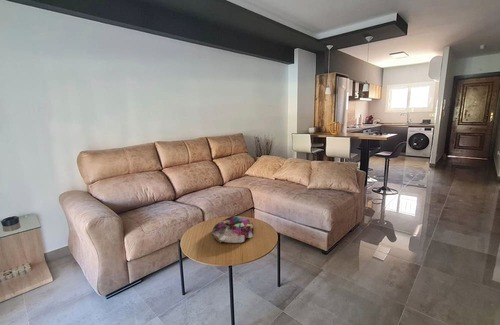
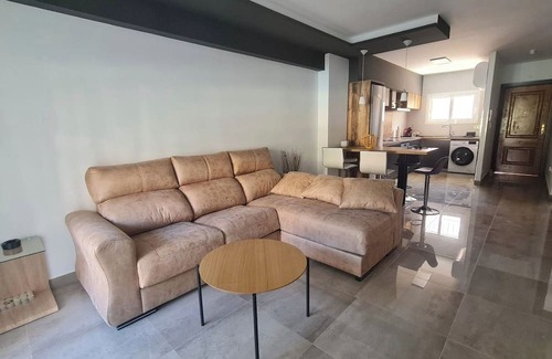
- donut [211,215,254,244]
